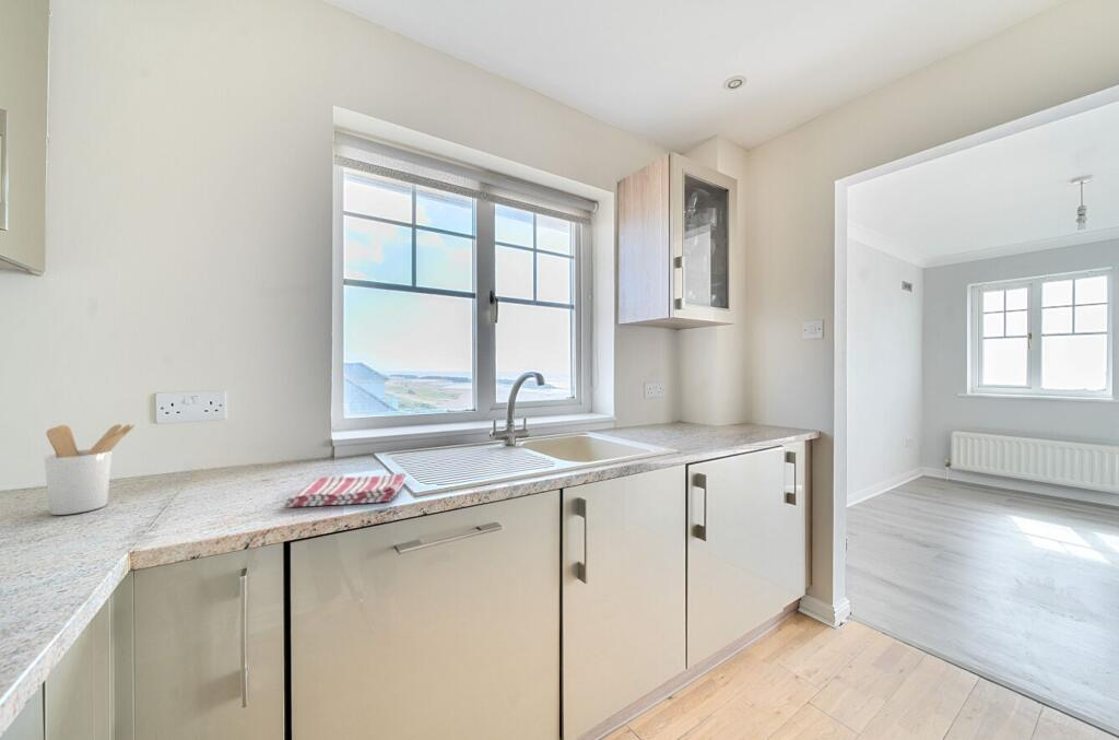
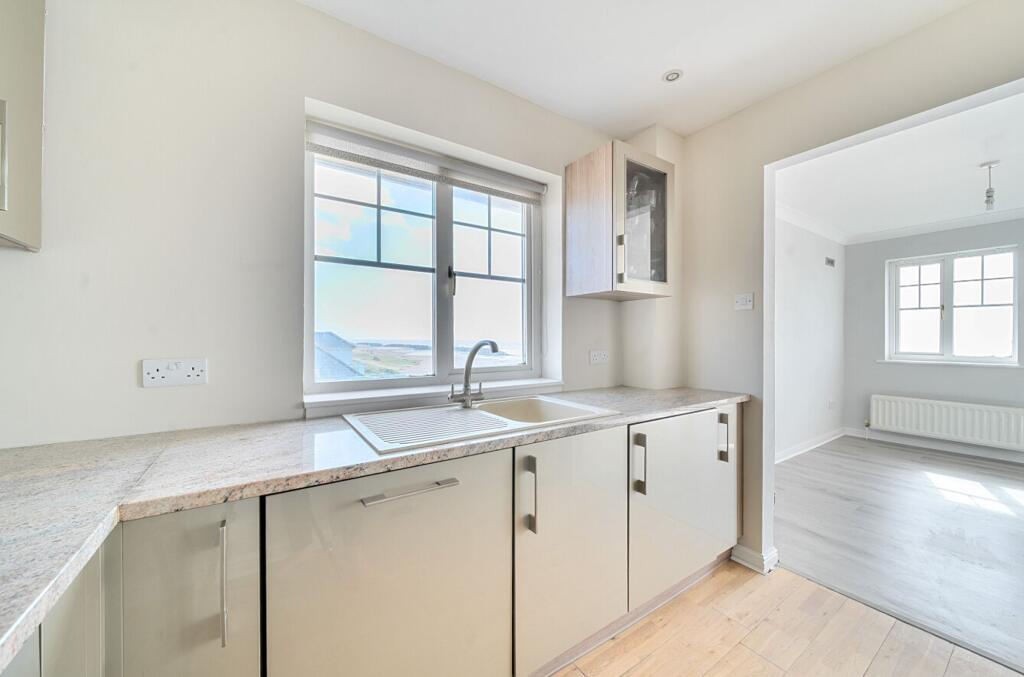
- dish towel [284,472,407,508]
- utensil holder [44,423,136,516]
